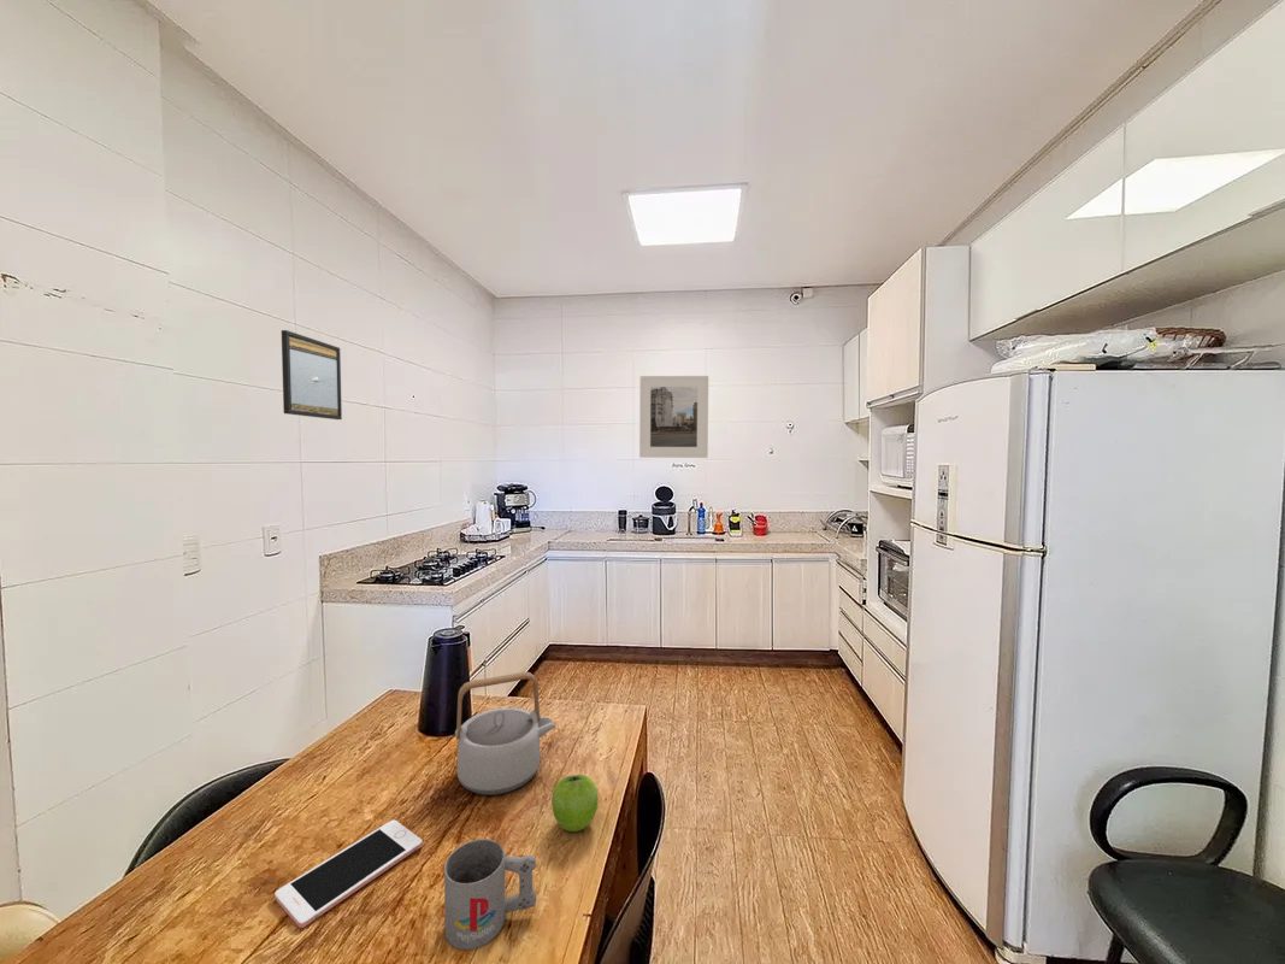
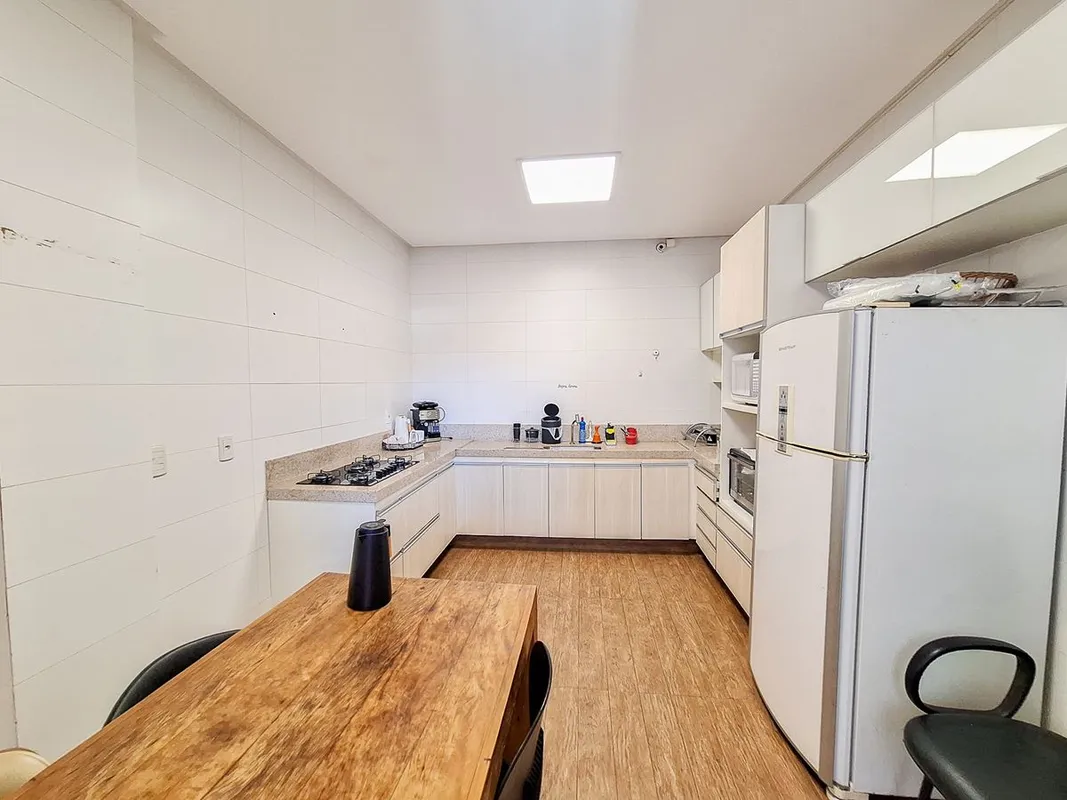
- fruit [550,774,600,833]
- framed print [638,375,709,459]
- cell phone [273,819,424,929]
- teapot [454,671,556,797]
- mug [443,837,537,951]
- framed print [281,329,343,421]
